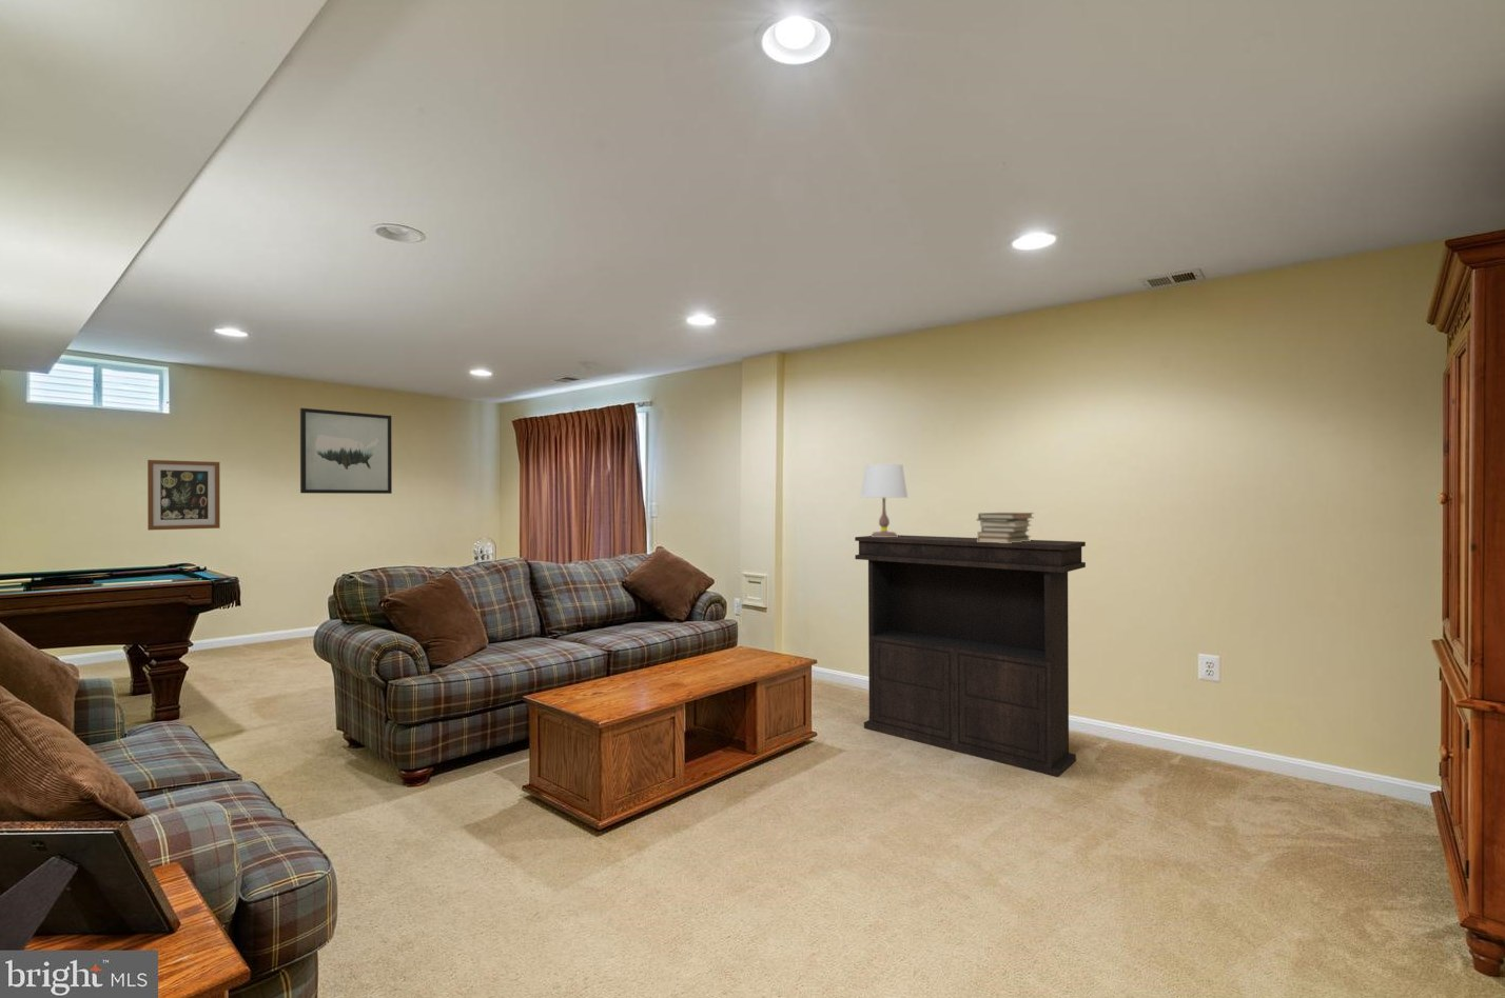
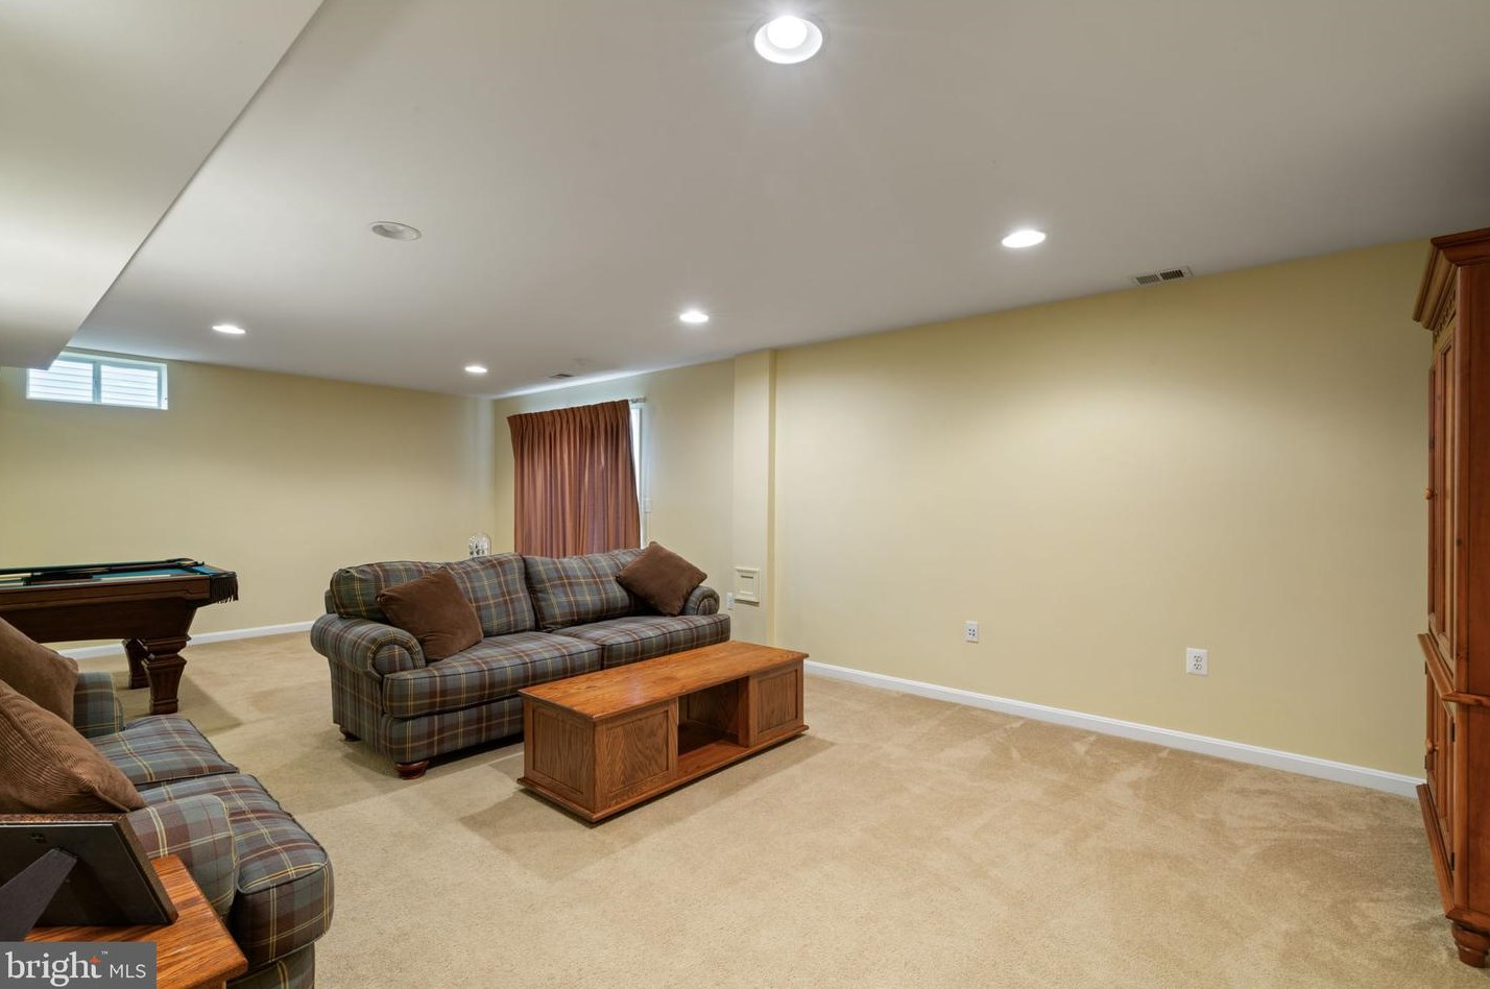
- book stack [975,511,1035,544]
- wall art [299,408,394,495]
- console table [854,534,1087,777]
- table lamp [860,463,909,537]
- wall art [146,459,222,531]
